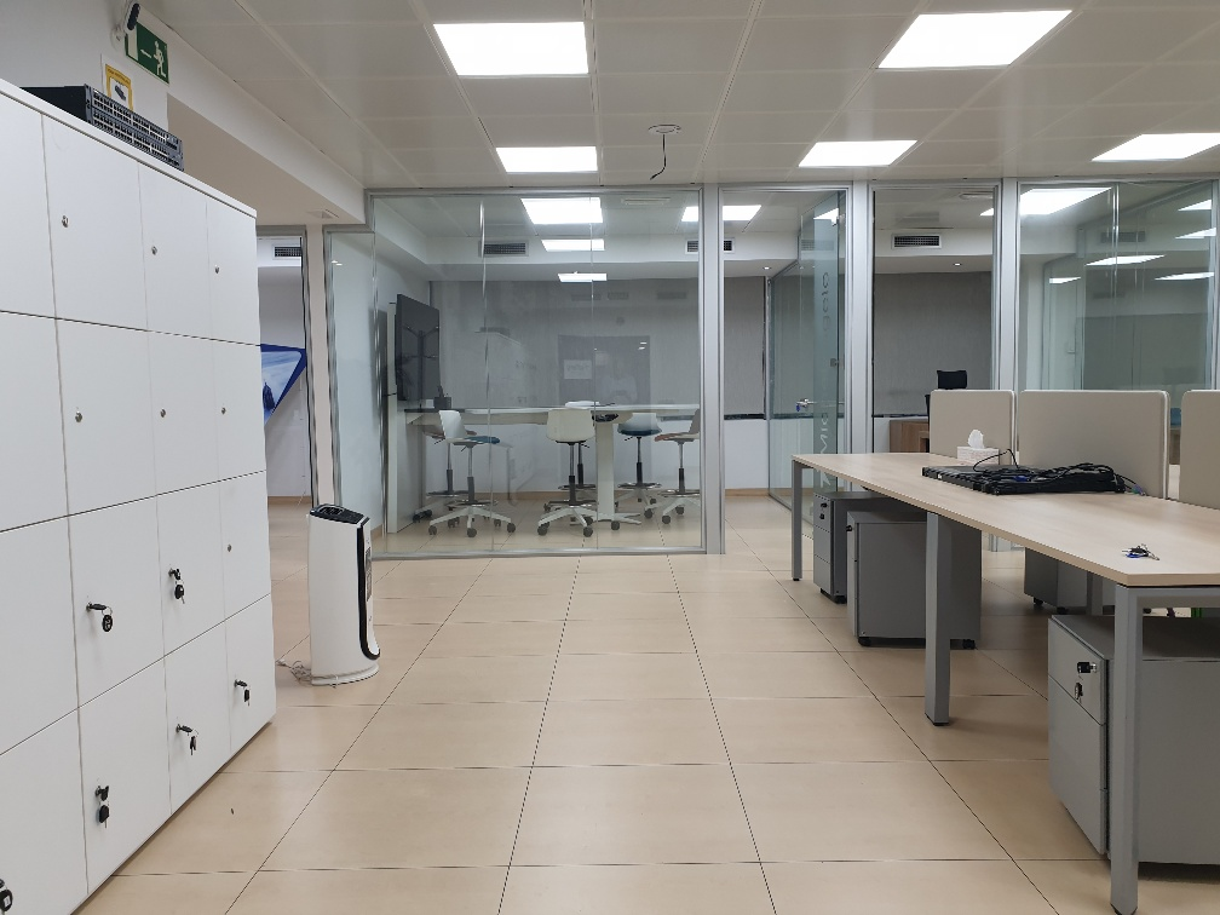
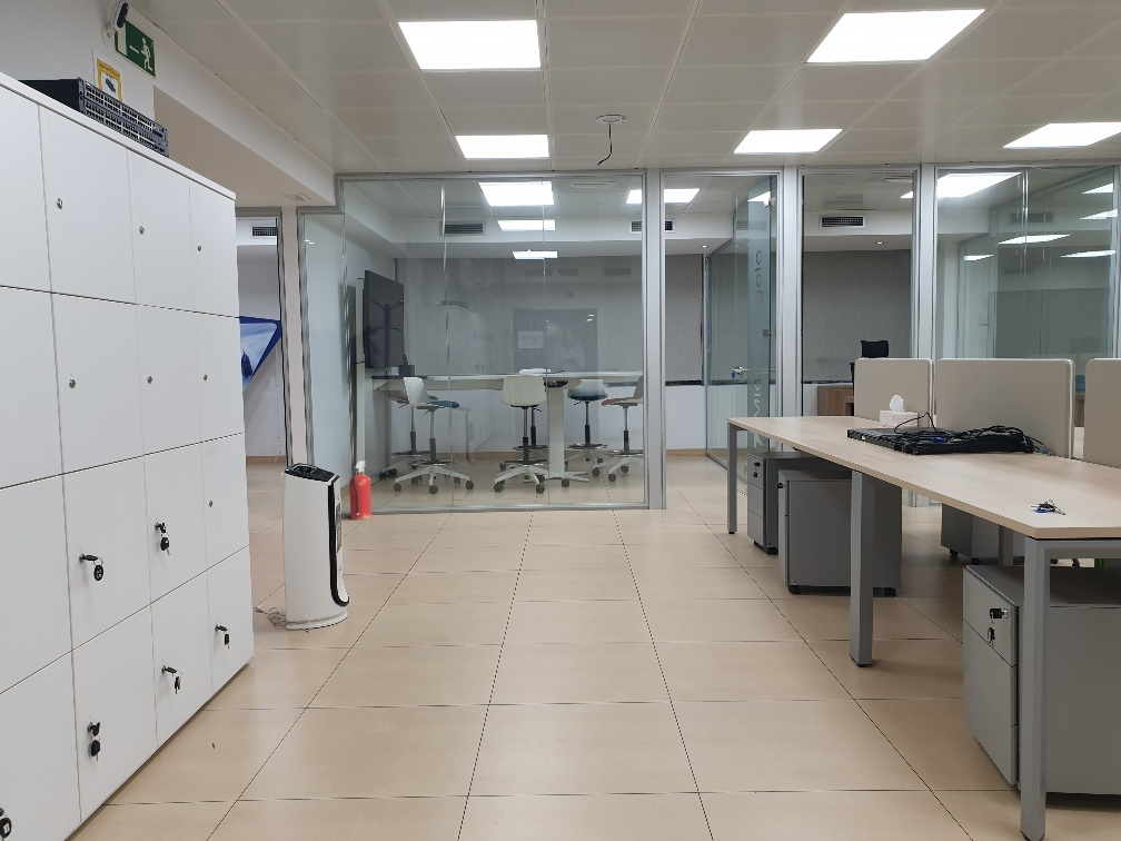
+ fire extinguisher [348,461,373,521]
